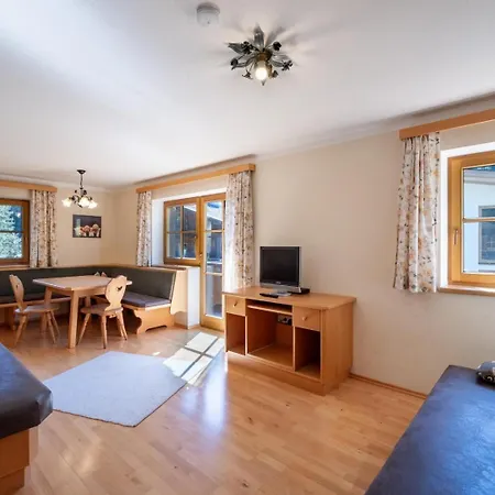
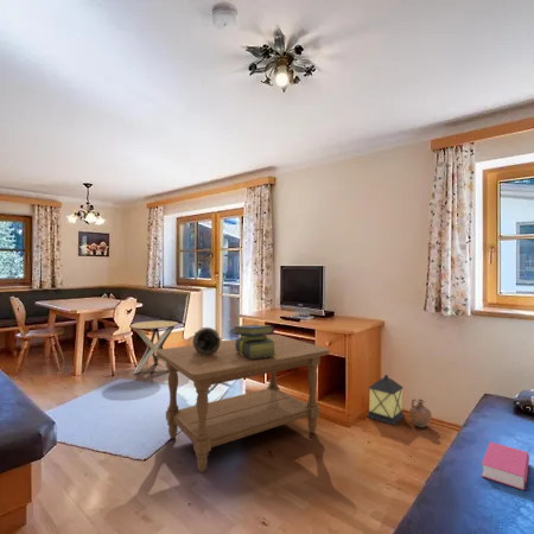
+ side table [129,319,179,375]
+ stack of books [233,324,276,358]
+ book [481,440,530,491]
+ decorative bowl [192,326,222,356]
+ coffee table [155,333,331,473]
+ lamp [365,374,406,426]
+ ceramic jug [408,398,433,428]
